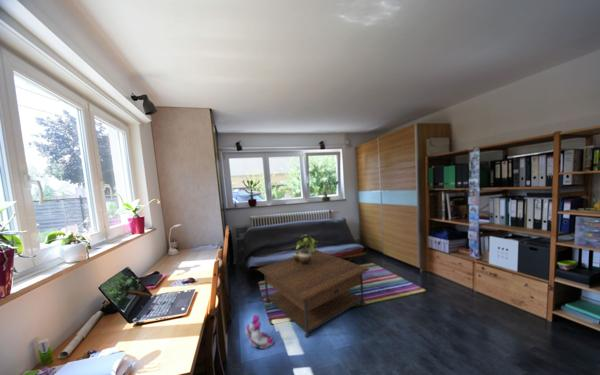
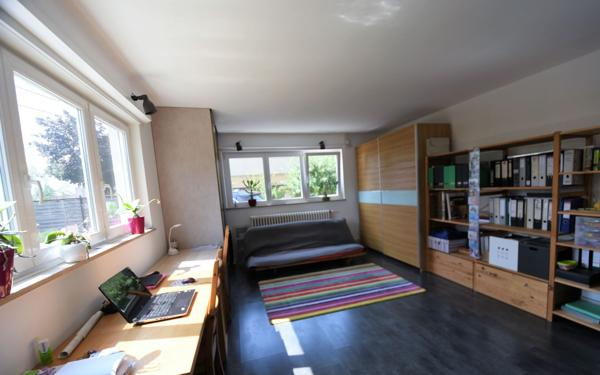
- potted plant [292,234,318,264]
- boots [244,314,274,350]
- coffee table [257,249,370,339]
